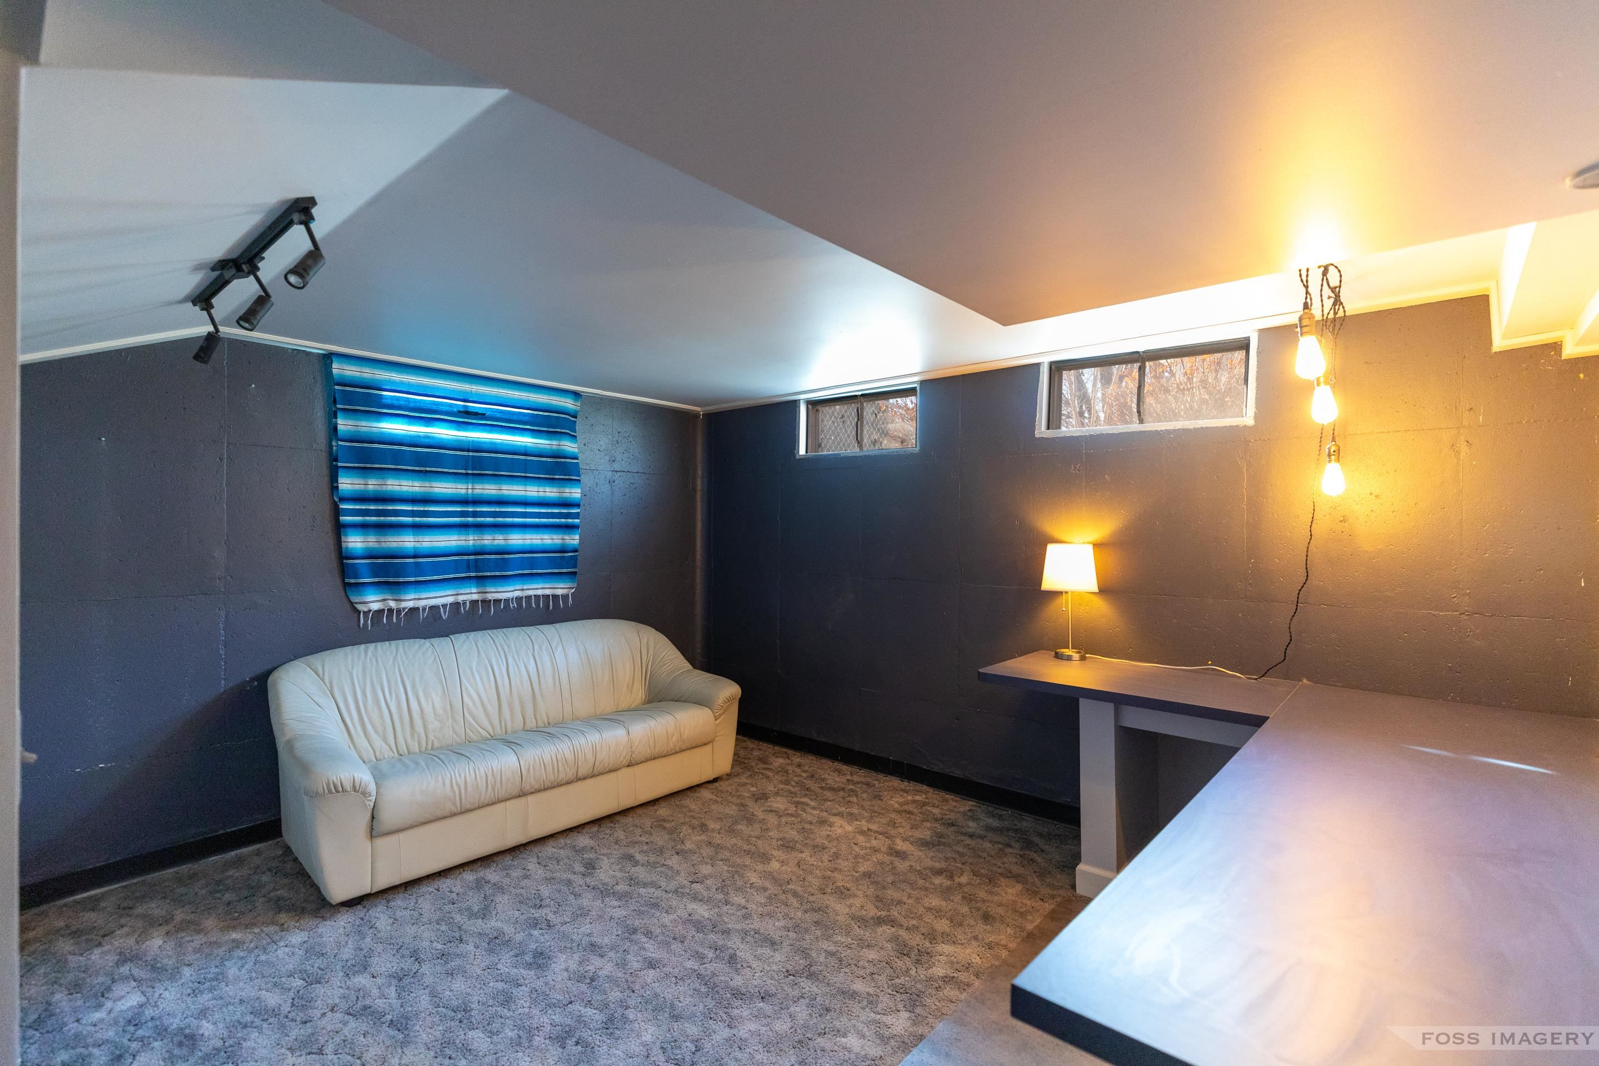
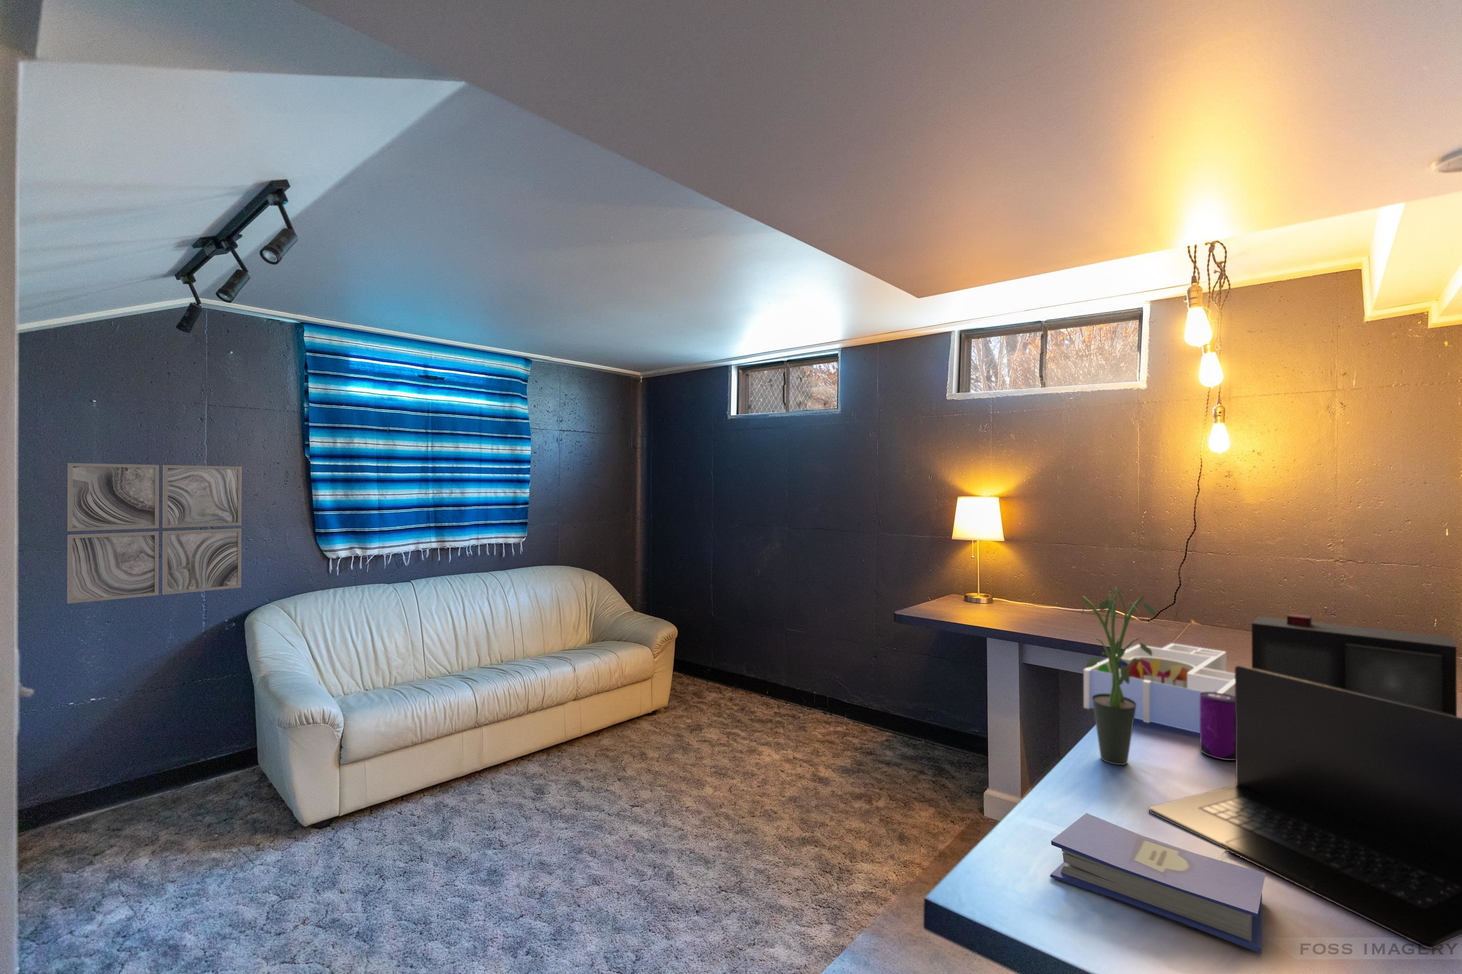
+ wall art [67,463,243,604]
+ speaker [1251,613,1458,716]
+ hardcover book [1050,813,1266,954]
+ beverage can [1200,692,1236,761]
+ laptop [1149,665,1462,950]
+ desk organizer [1083,642,1235,734]
+ potted plant [1081,586,1156,765]
